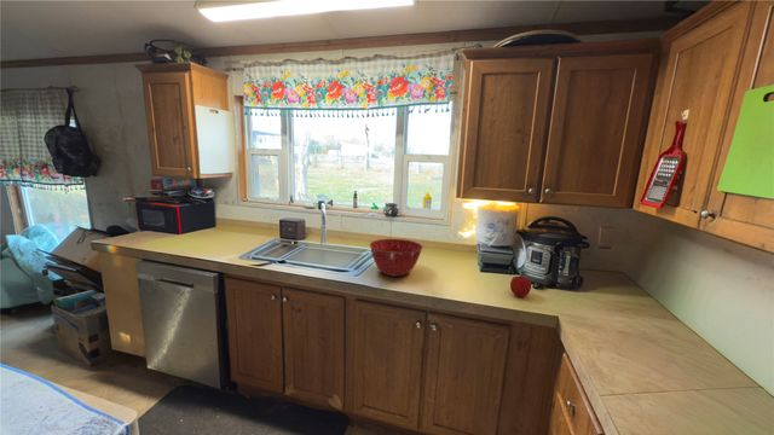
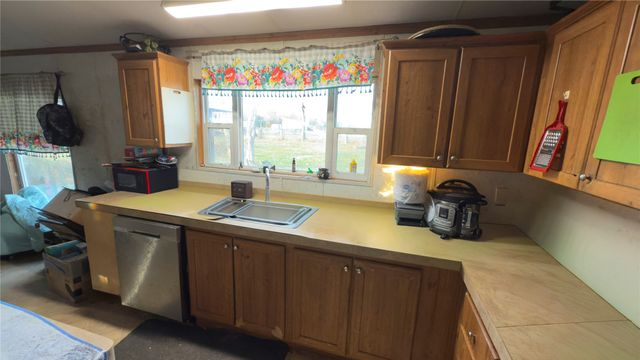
- mixing bowl [369,238,424,278]
- fruit [509,274,532,298]
